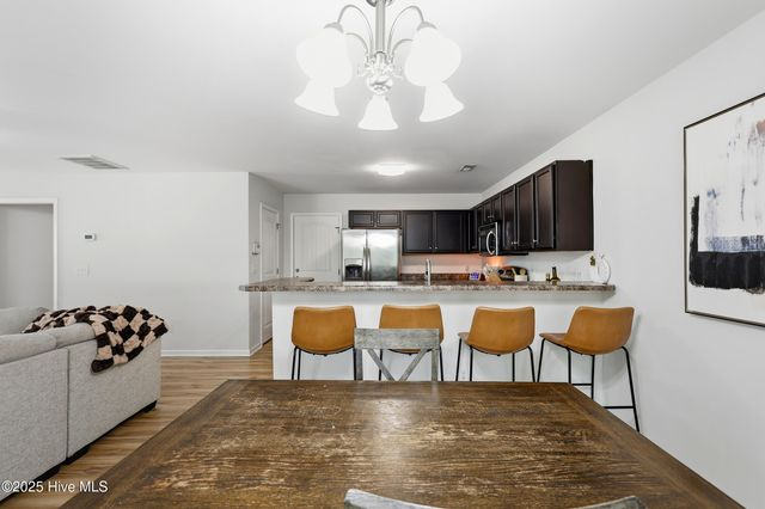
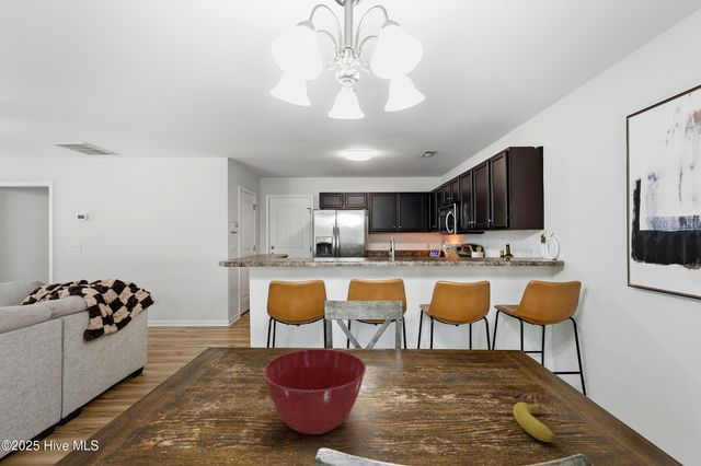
+ banana [512,401,559,443]
+ mixing bowl [263,348,367,435]
